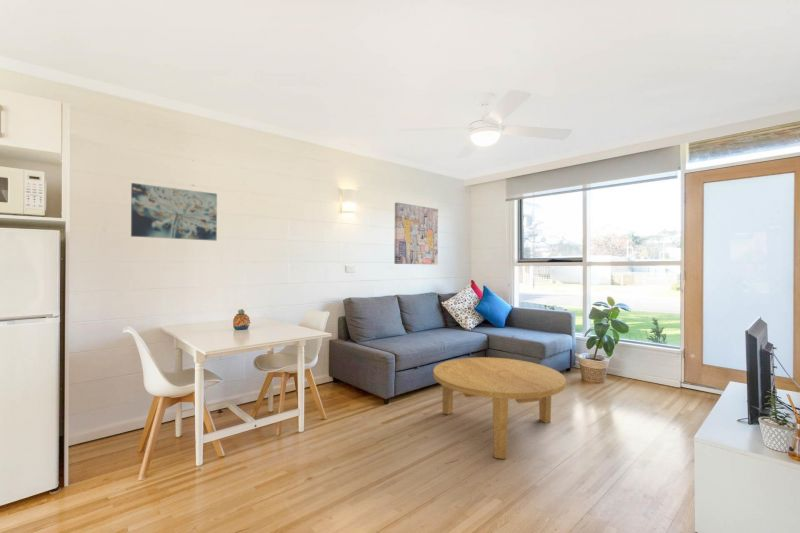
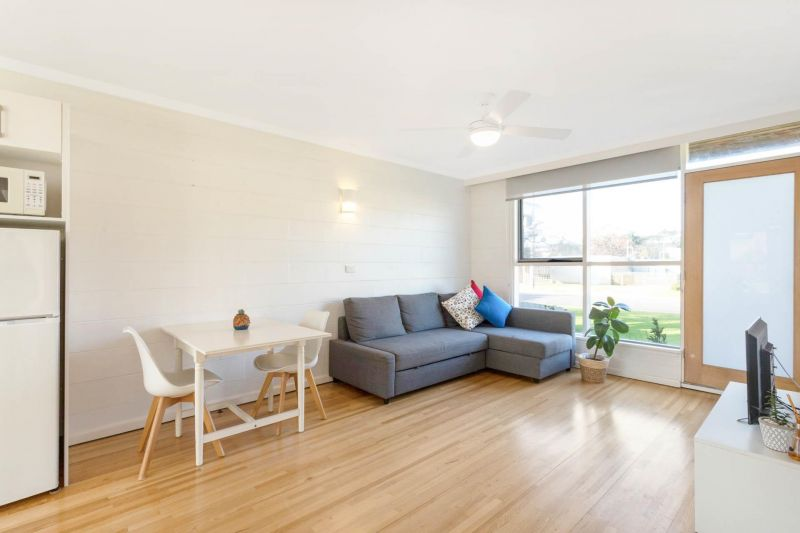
- wall art [394,202,439,265]
- wall art [130,182,218,242]
- coffee table [432,356,567,460]
